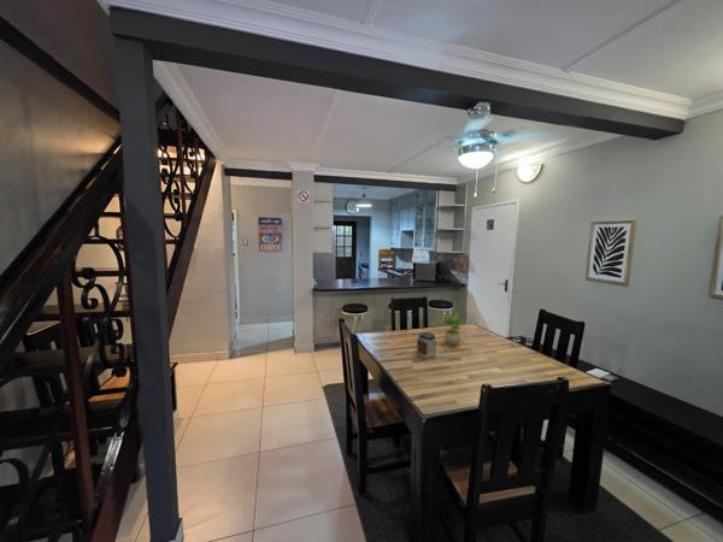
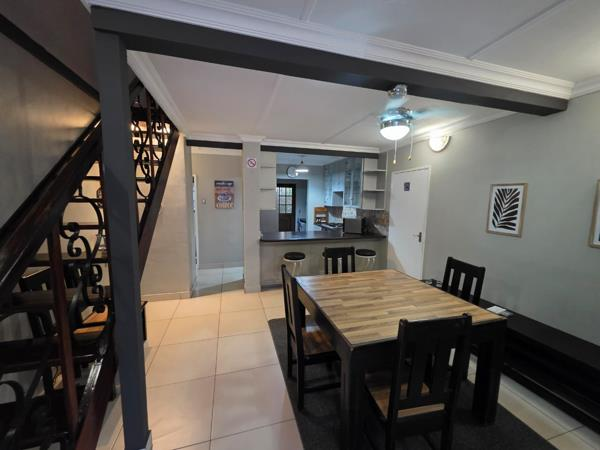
- jar [416,331,437,359]
- potted plant [441,311,466,346]
